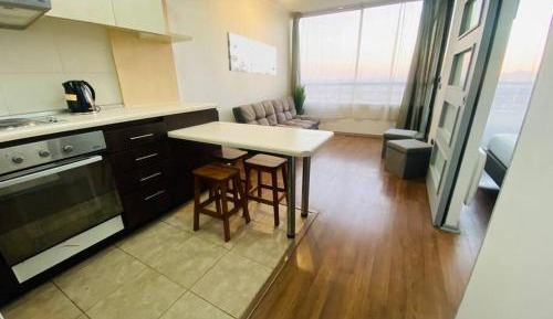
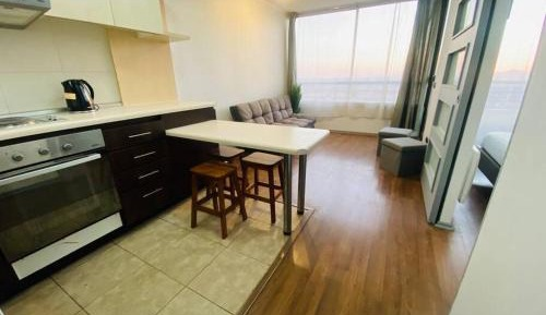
- wall art [226,31,278,76]
